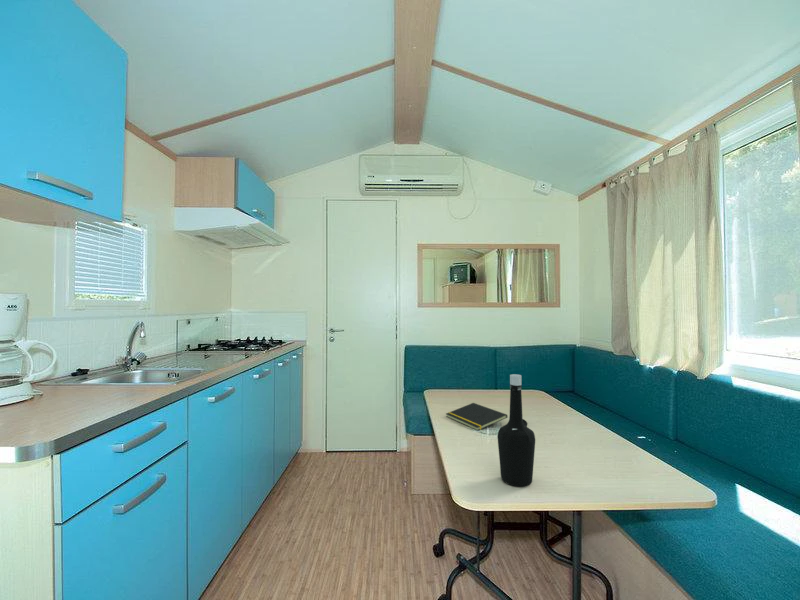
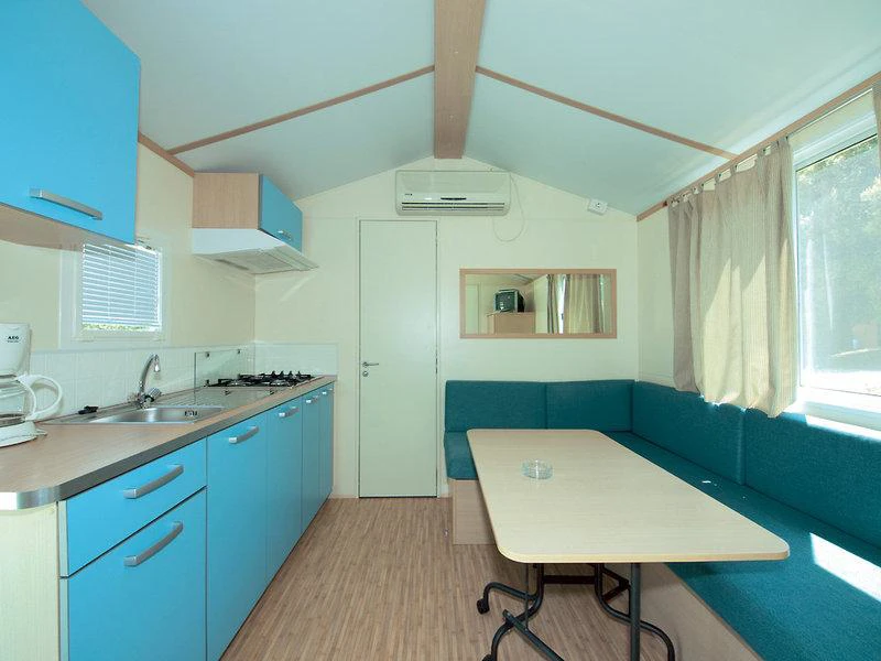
- notepad [445,402,508,432]
- bottle [497,373,536,488]
